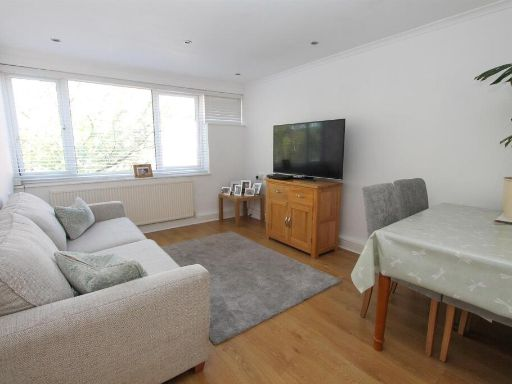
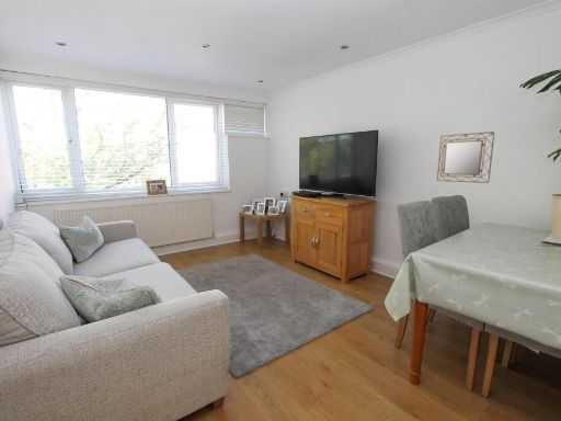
+ home mirror [436,130,495,184]
